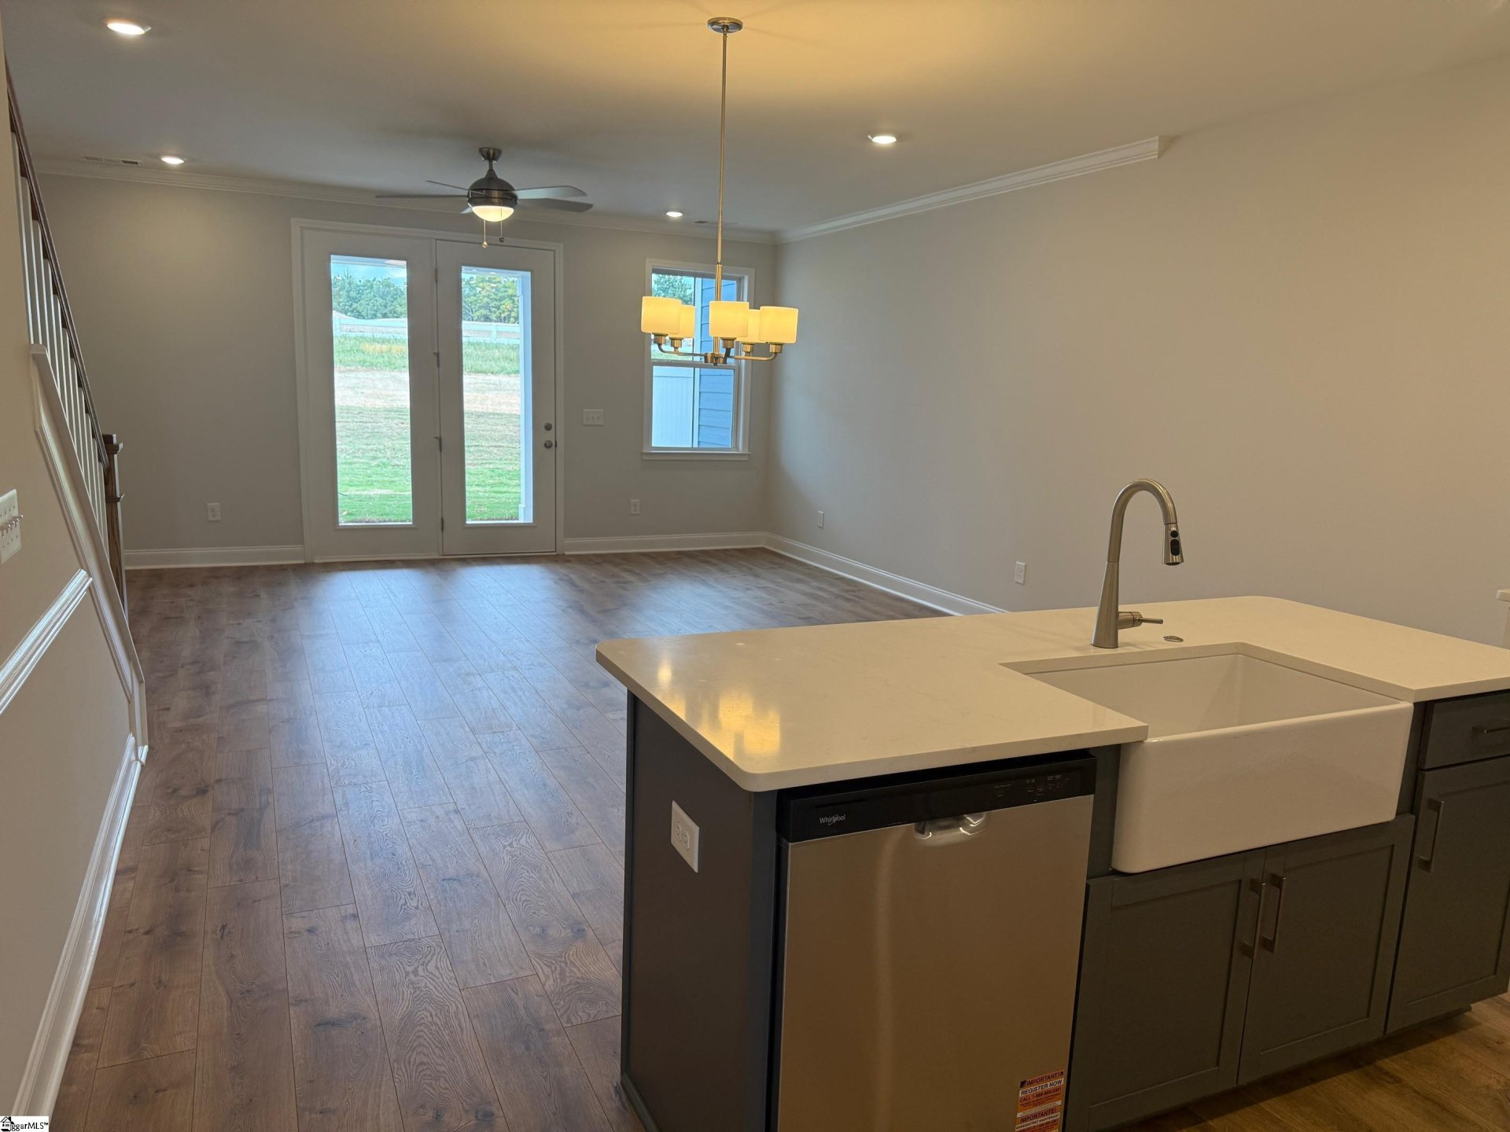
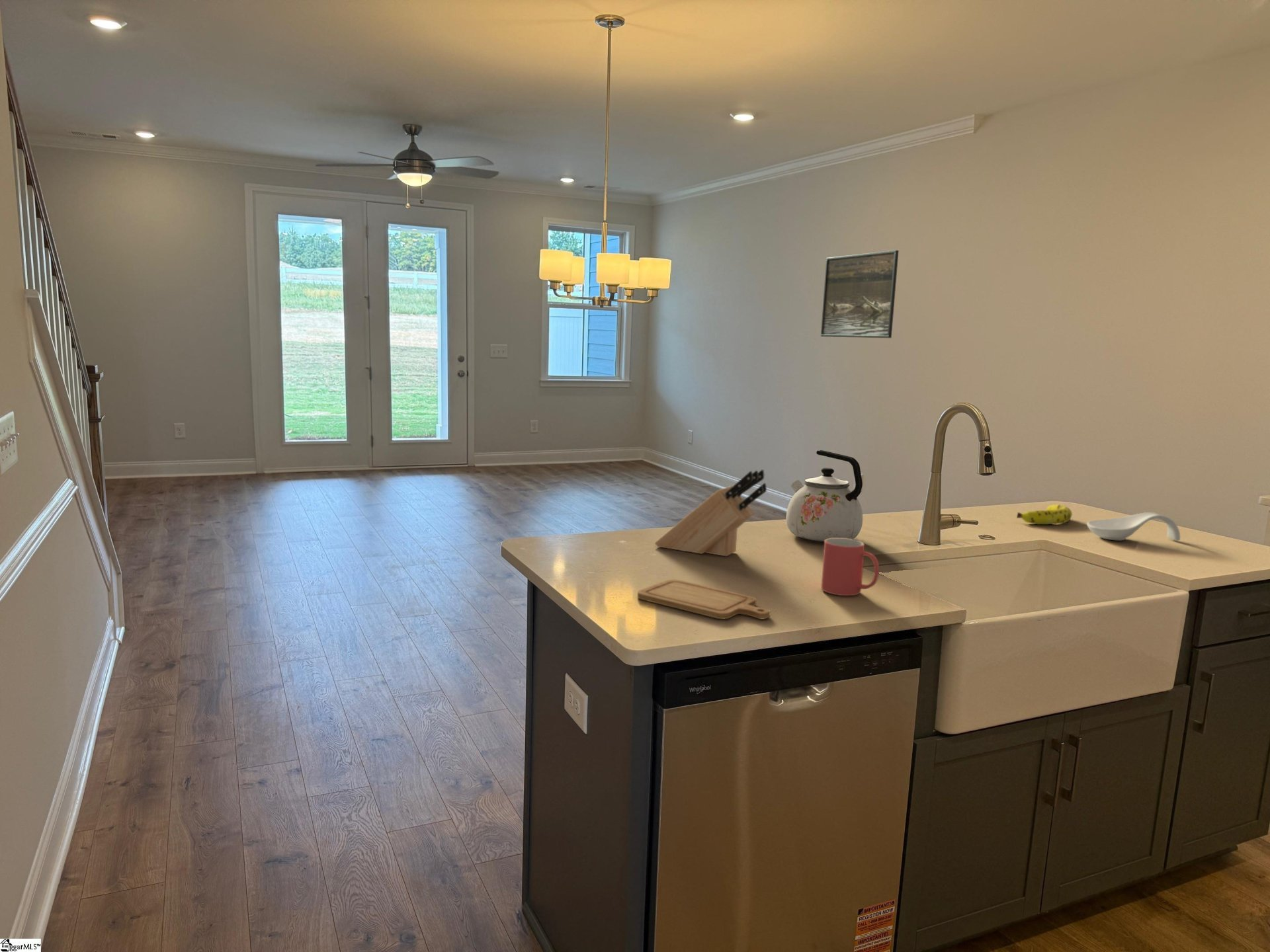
+ knife block [654,469,767,557]
+ fruit [1016,504,1073,525]
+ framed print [820,249,900,338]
+ mug [820,538,880,596]
+ kettle [786,450,863,542]
+ spoon rest [1086,512,1181,541]
+ chopping board [637,578,771,619]
